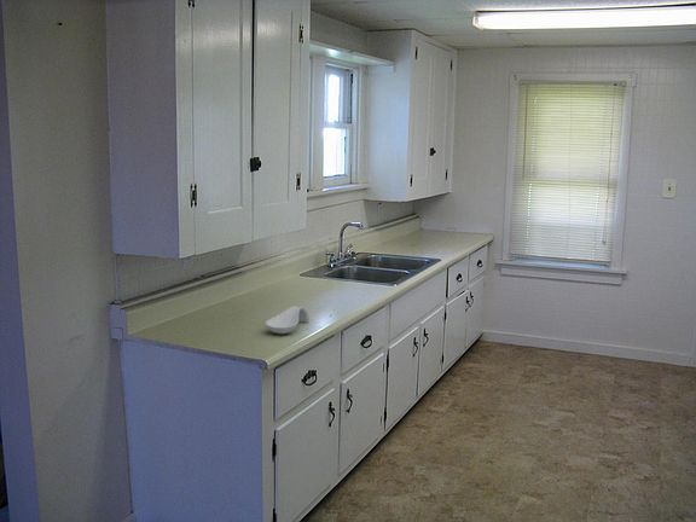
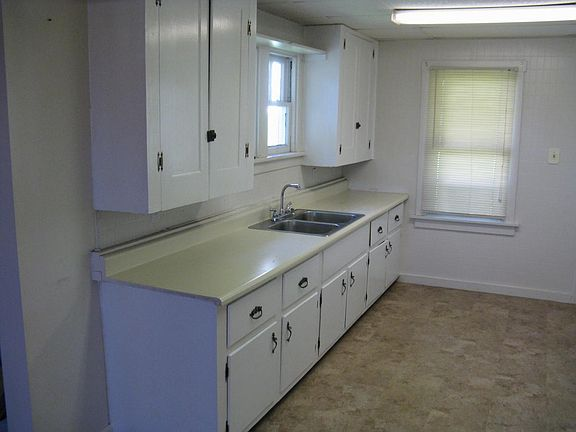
- spoon rest [265,306,311,335]
